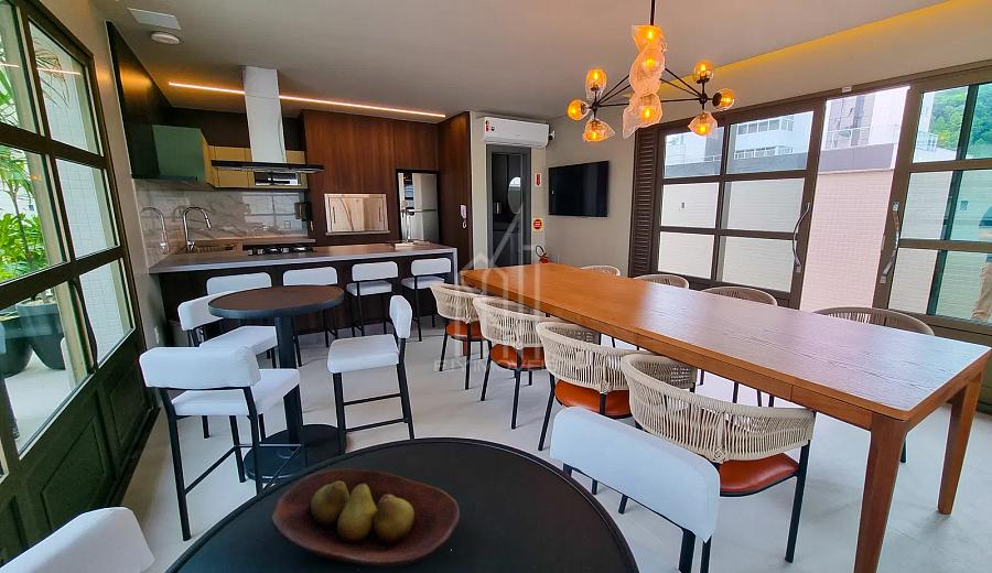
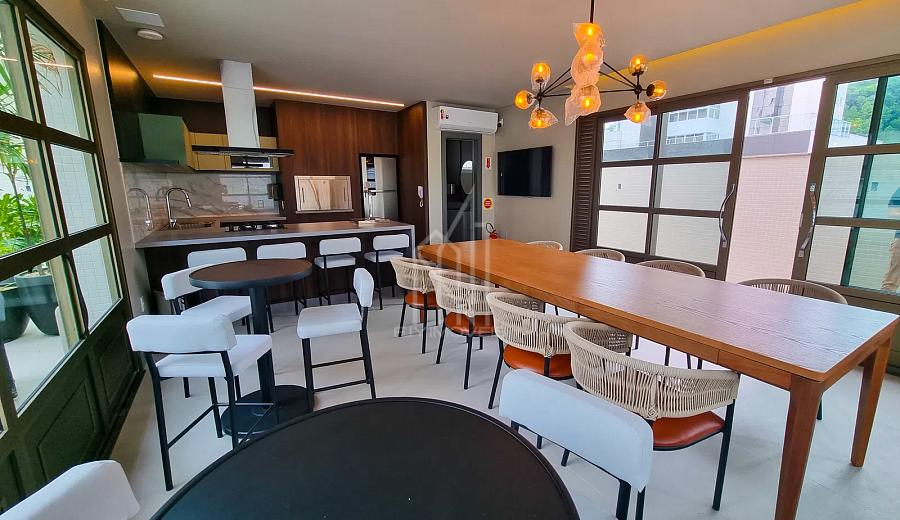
- fruit bowl [270,467,461,567]
